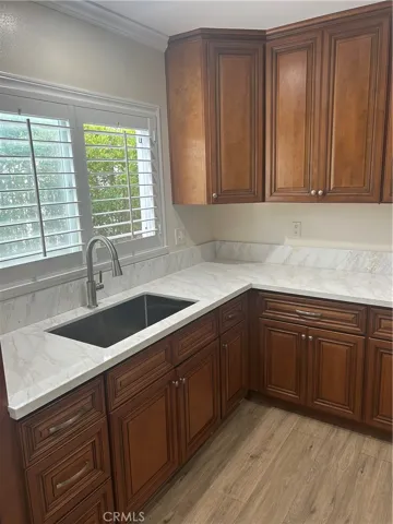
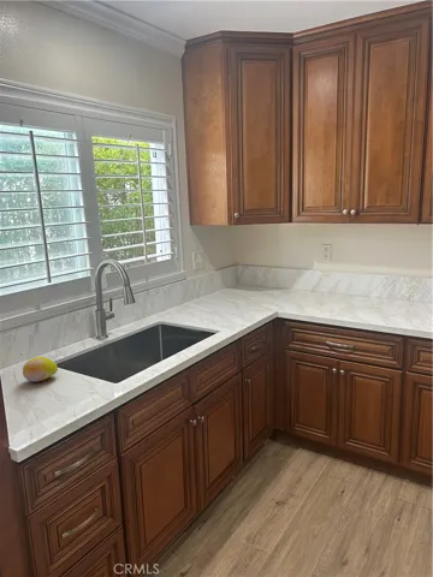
+ fruit [22,356,59,382]
